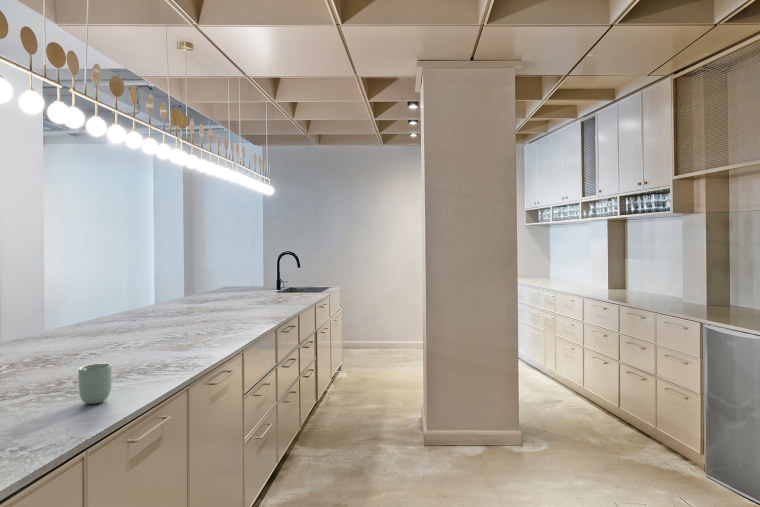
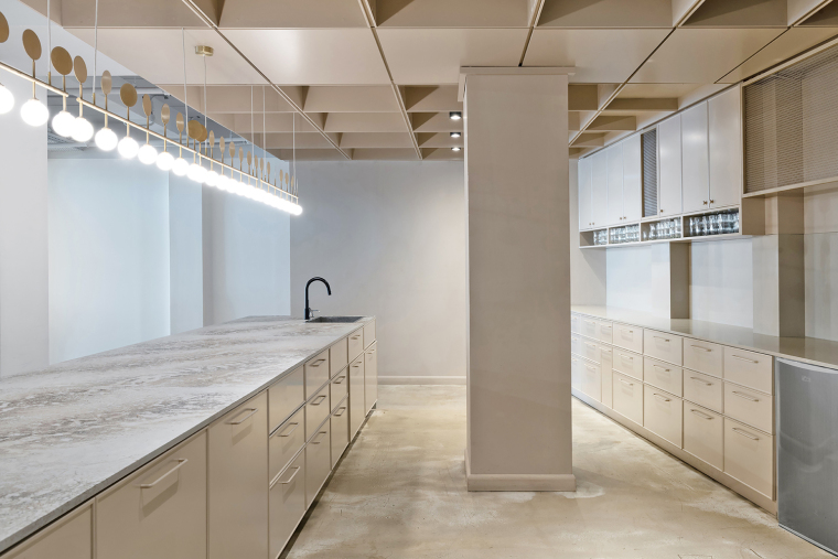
- cup [77,362,112,405]
